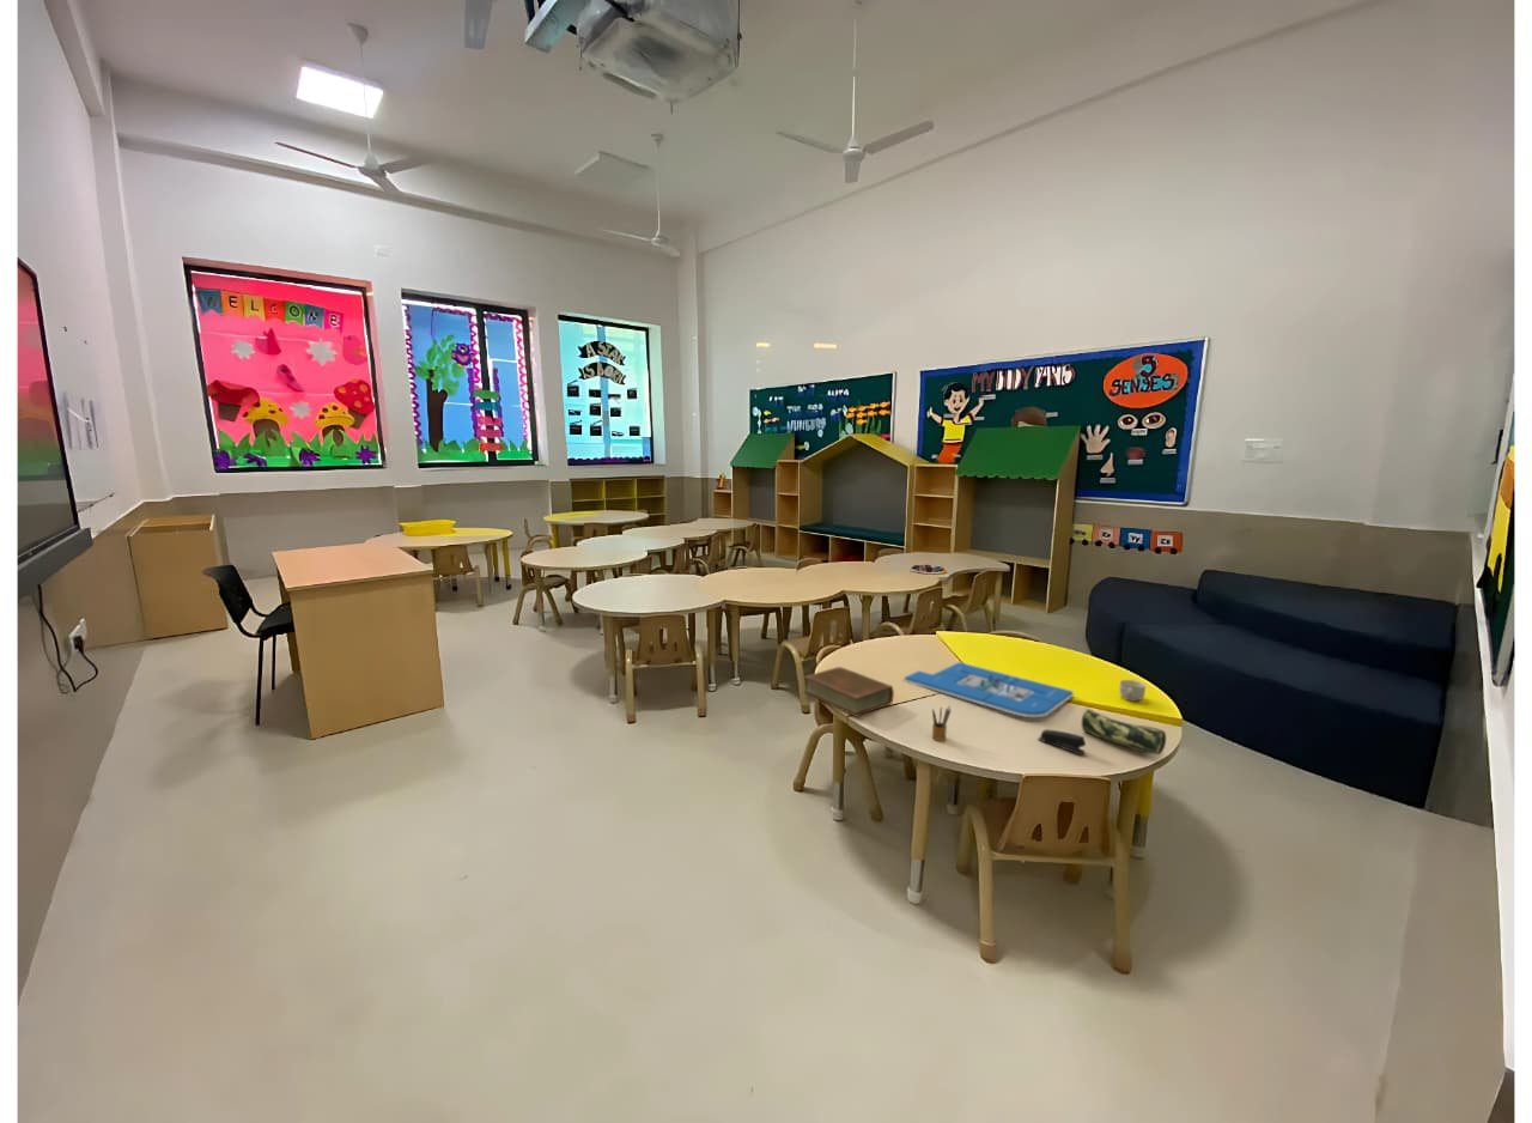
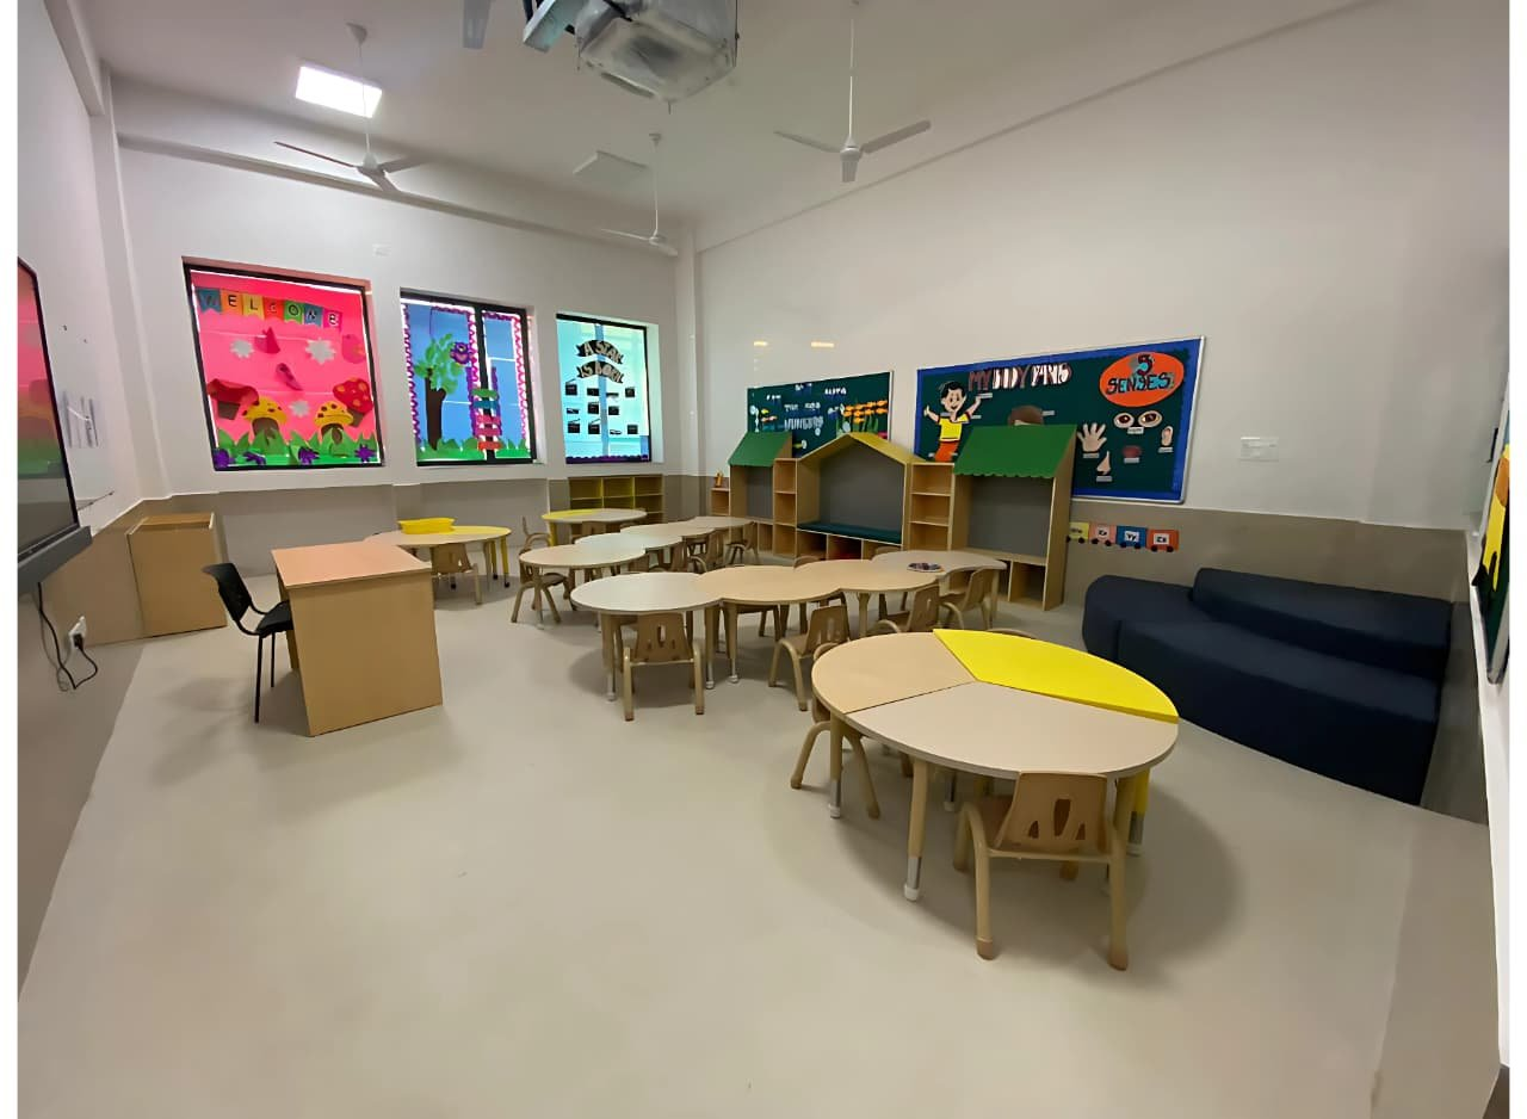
- board game [901,661,1076,718]
- pencil box [931,704,953,742]
- book [803,666,895,718]
- cup [1118,679,1148,703]
- stapler [1038,728,1087,755]
- pencil case [1081,708,1167,755]
